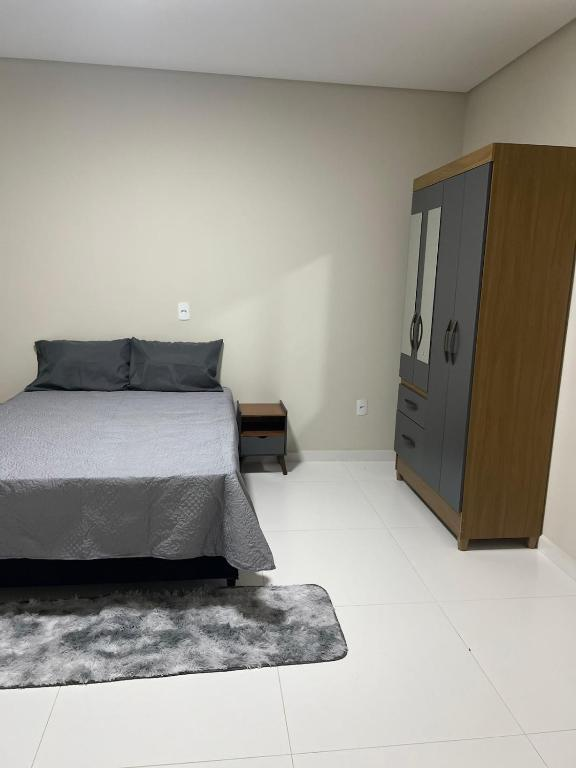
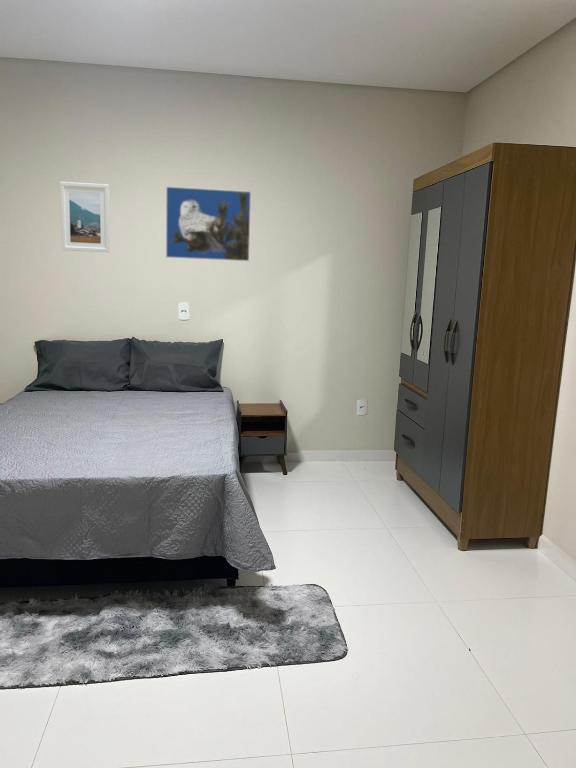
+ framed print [59,181,111,253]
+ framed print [165,185,252,262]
